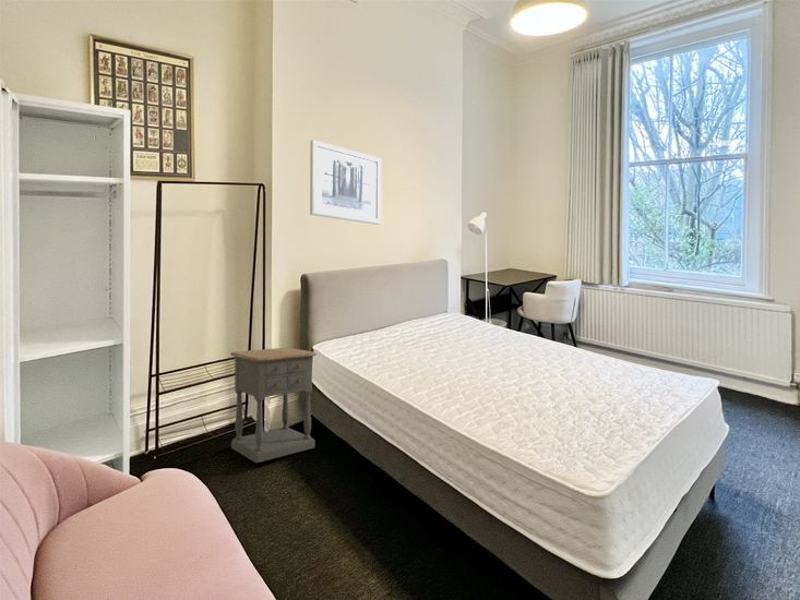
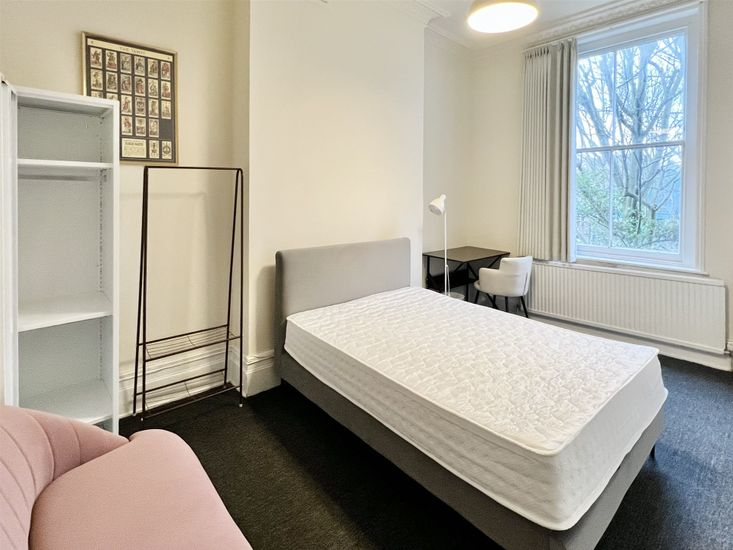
- wall art [309,139,382,226]
- nightstand [229,347,318,464]
